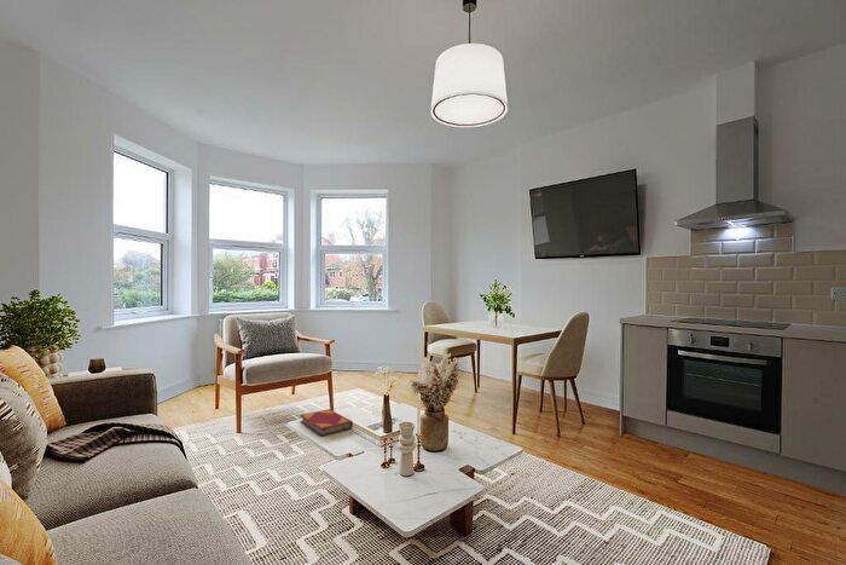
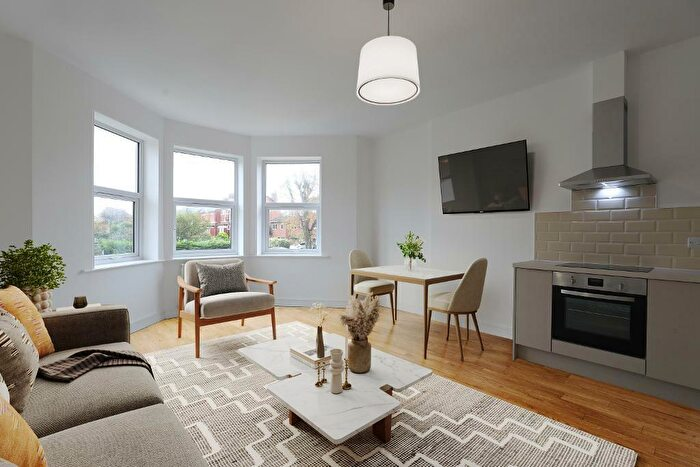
- hardback book [299,408,354,437]
